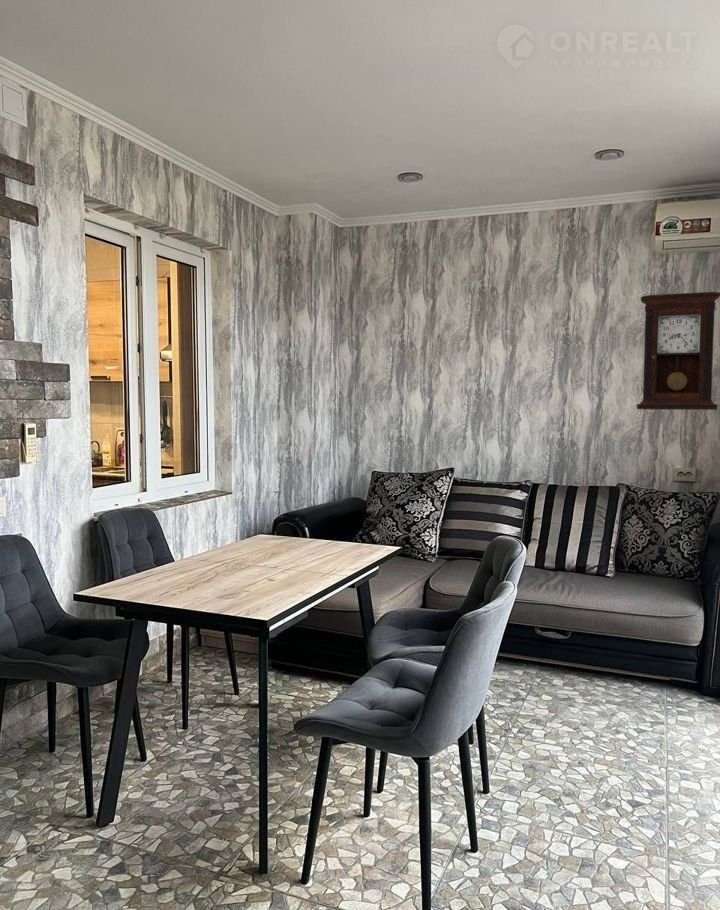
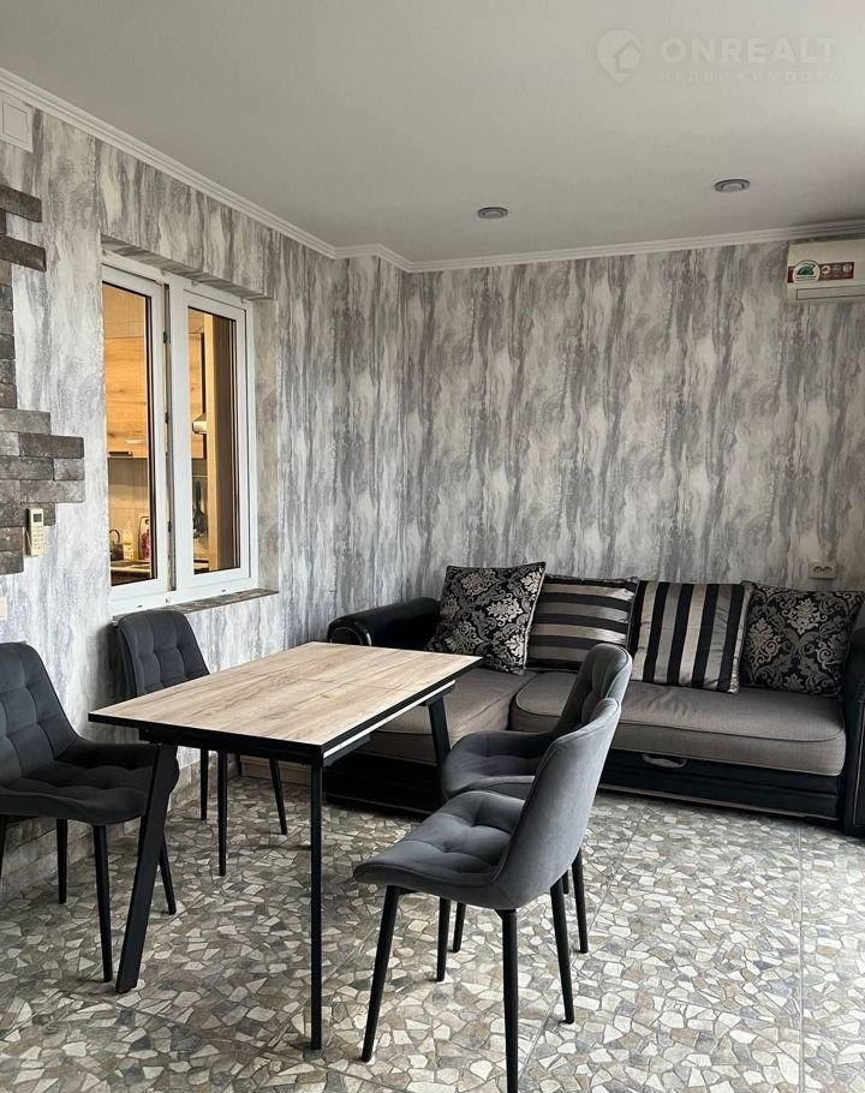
- pendulum clock [635,291,720,411]
